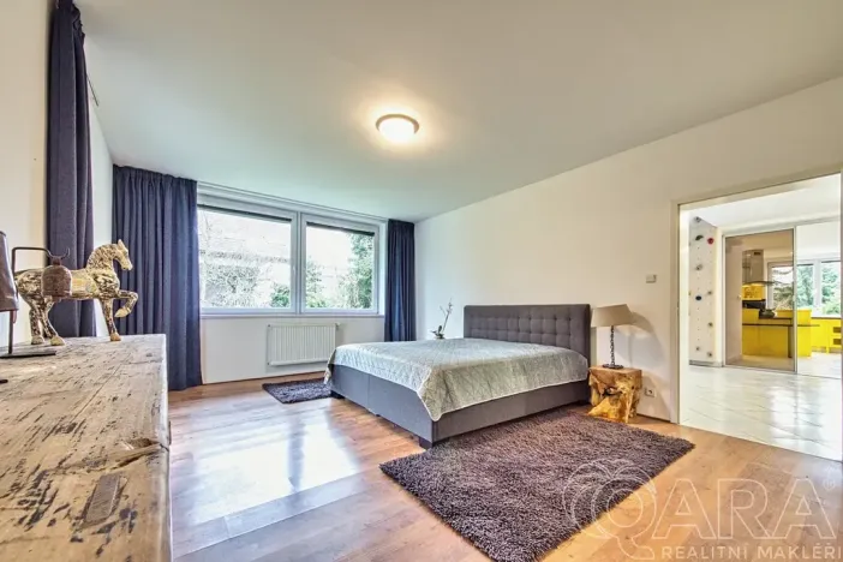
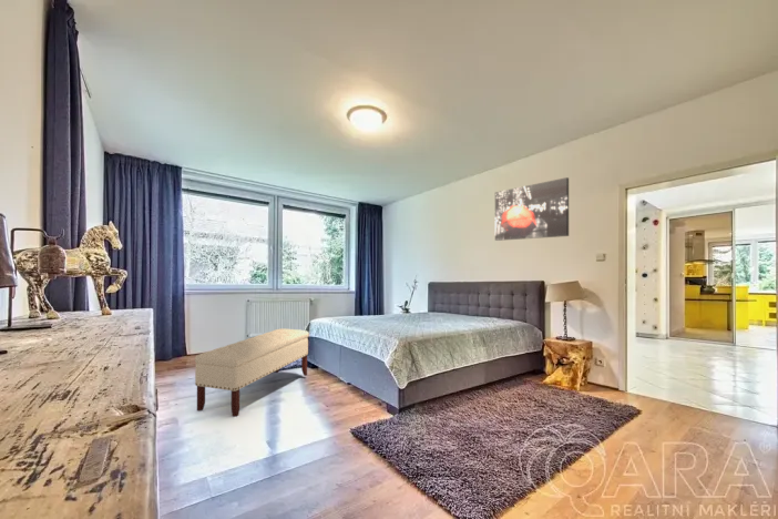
+ wall art [494,176,570,242]
+ bench [194,327,310,418]
